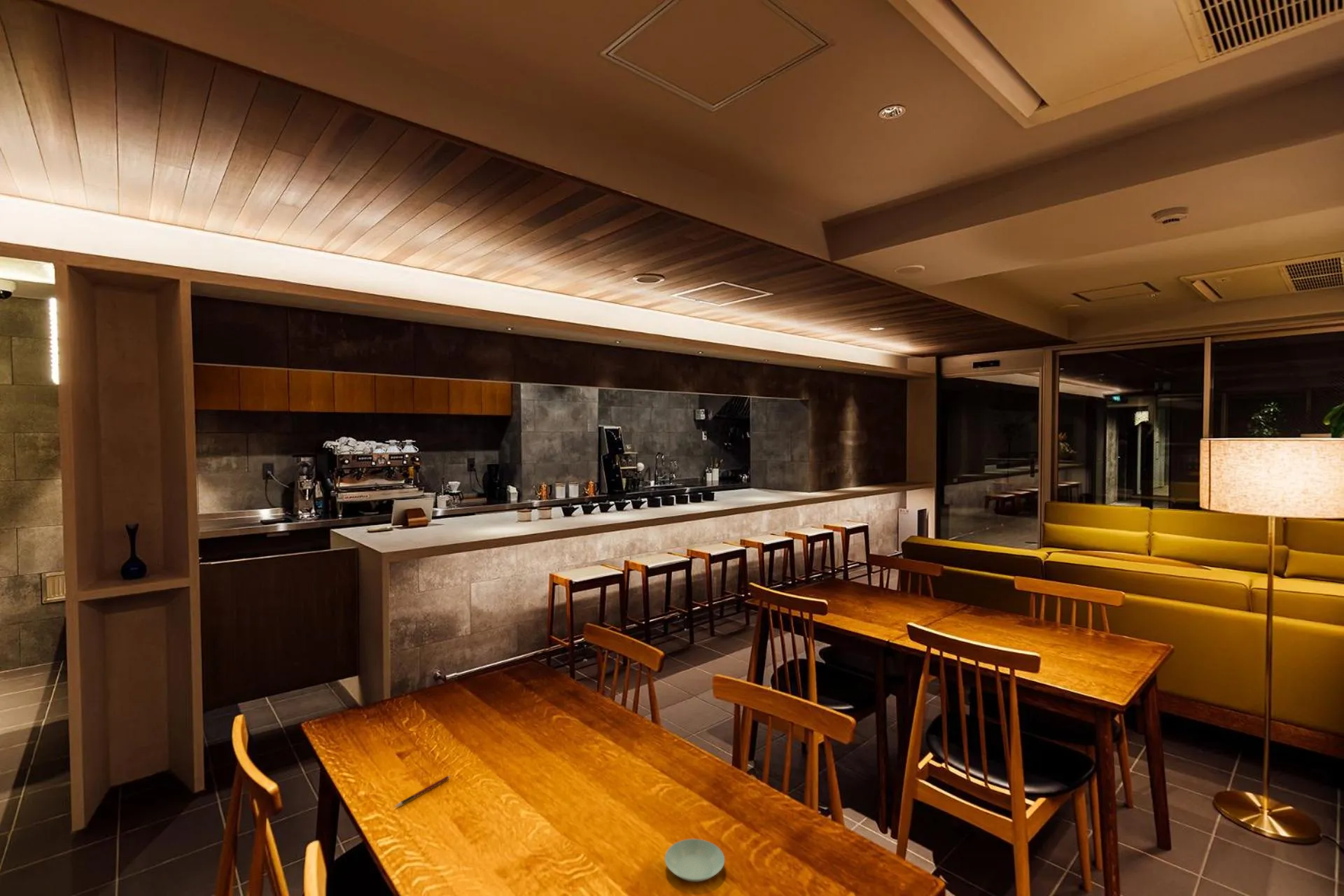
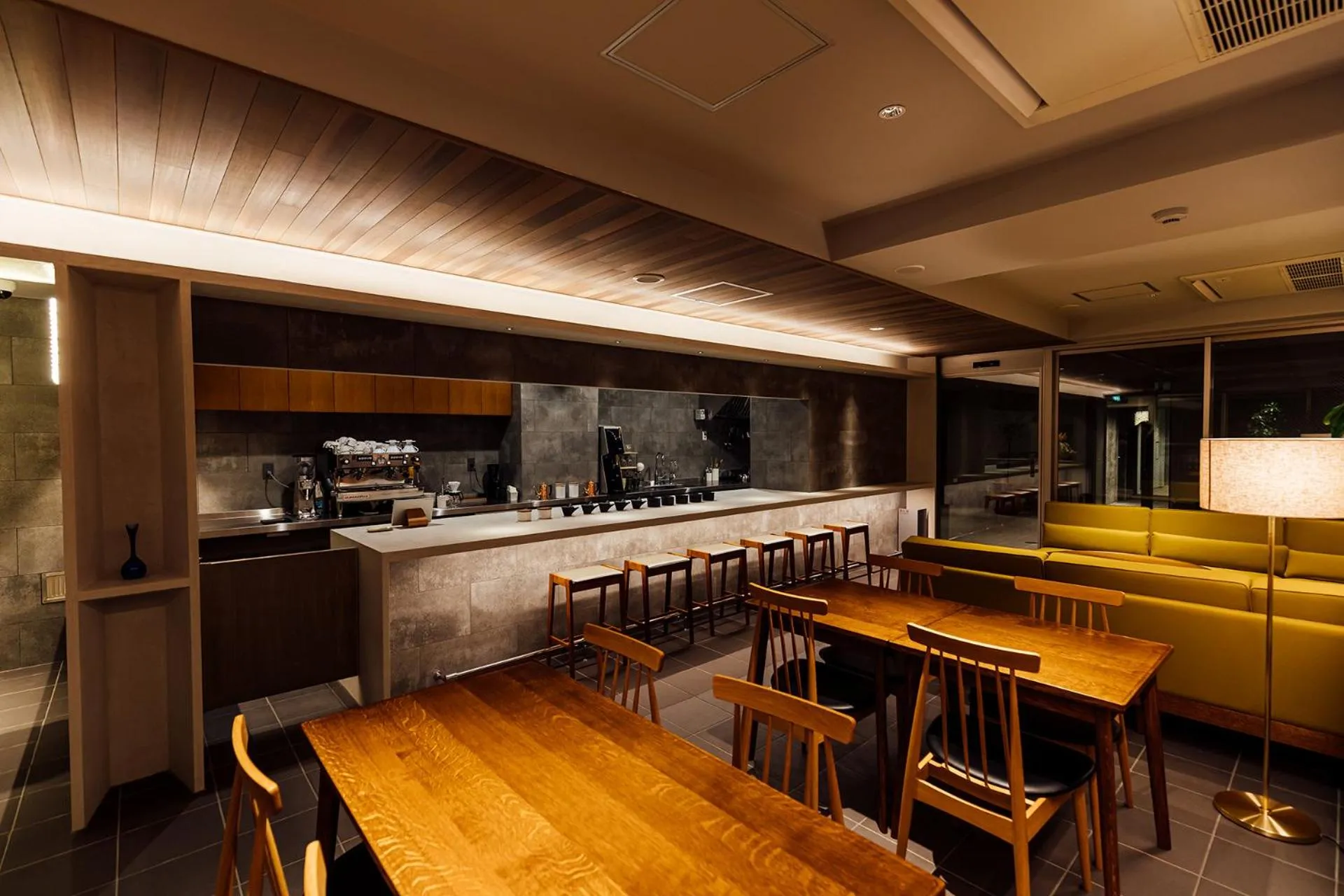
- saucer [664,838,725,883]
- pen [394,775,451,808]
